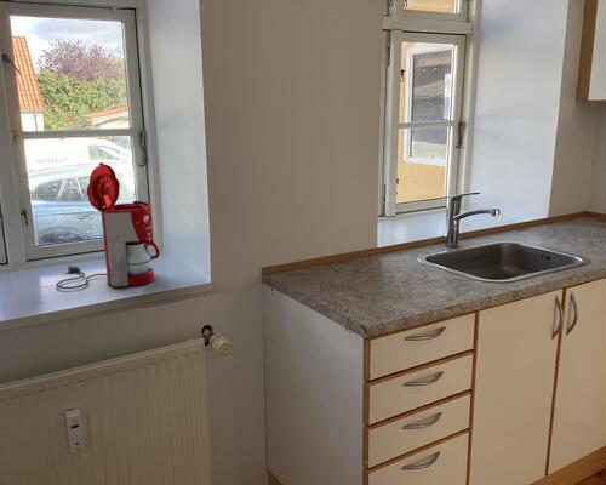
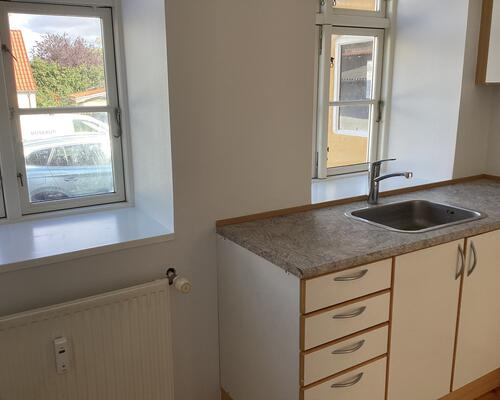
- coffee maker [56,161,161,290]
